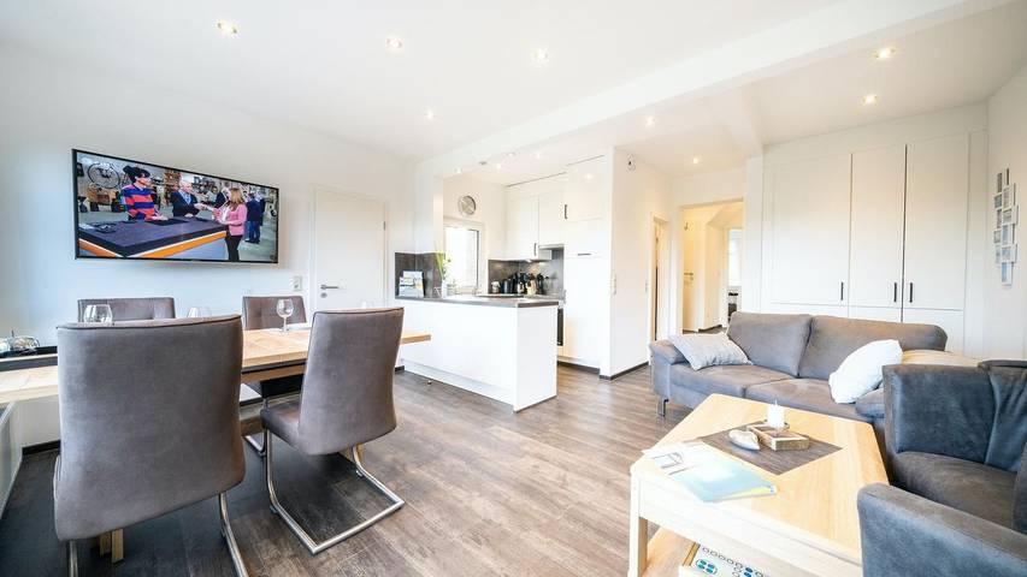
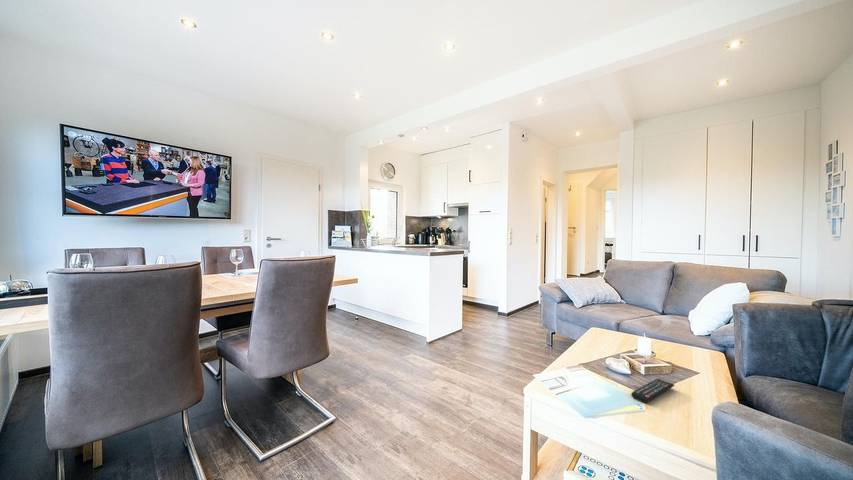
+ remote control [630,378,675,404]
